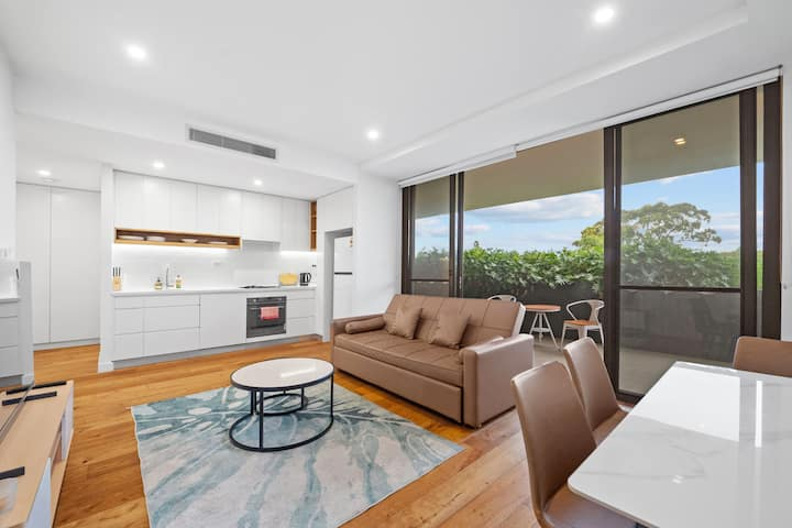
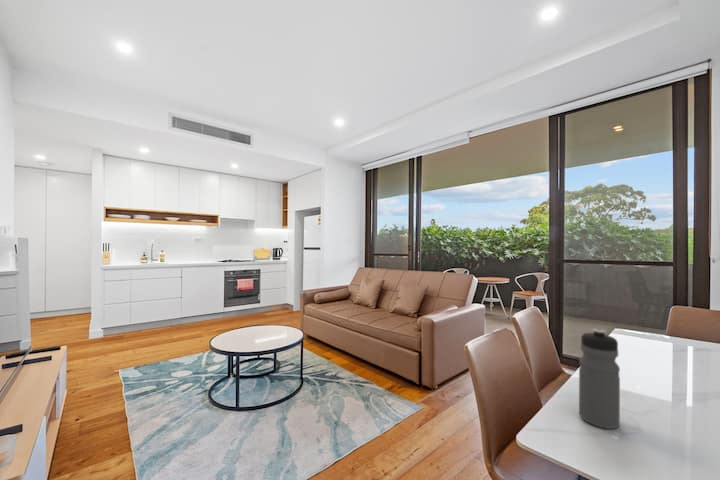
+ water bottle [578,328,621,430]
